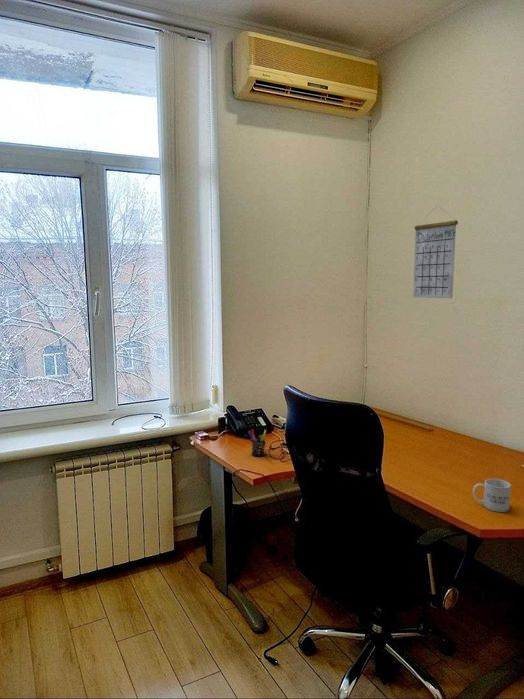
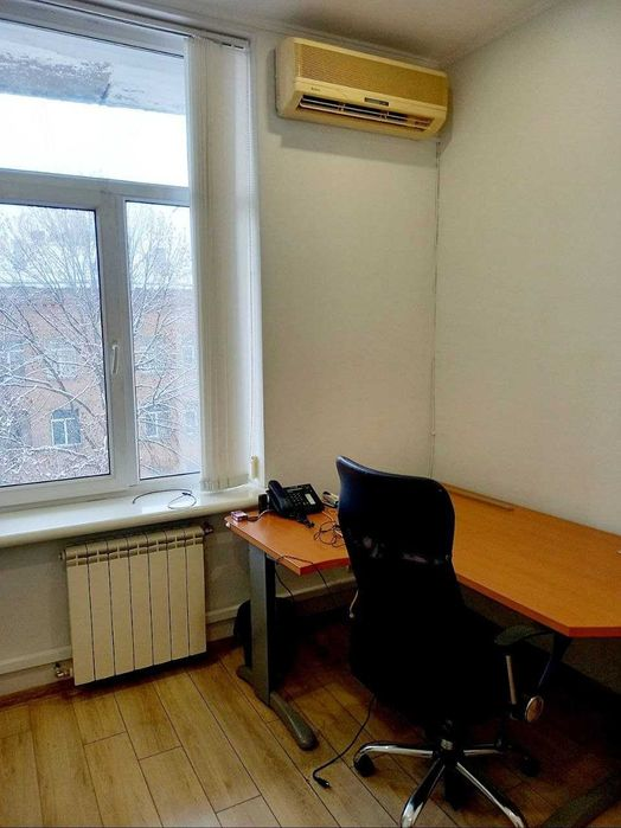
- pen holder [247,429,267,457]
- mug [472,478,512,513]
- calendar [412,204,459,299]
